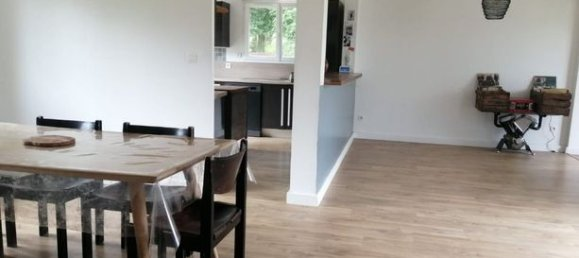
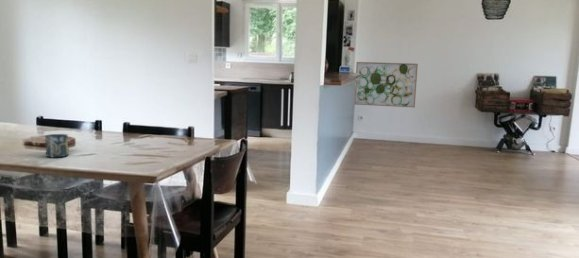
+ cup [44,133,70,159]
+ wall art [353,61,419,109]
